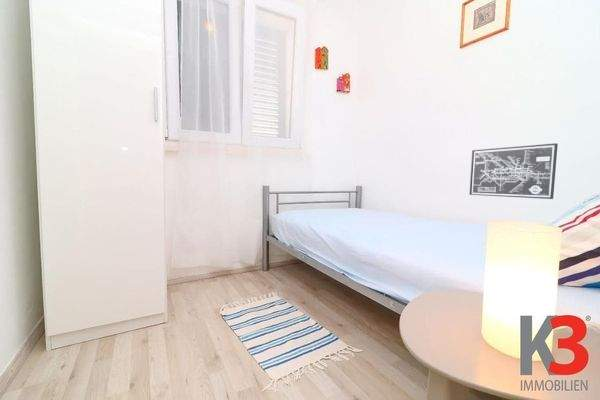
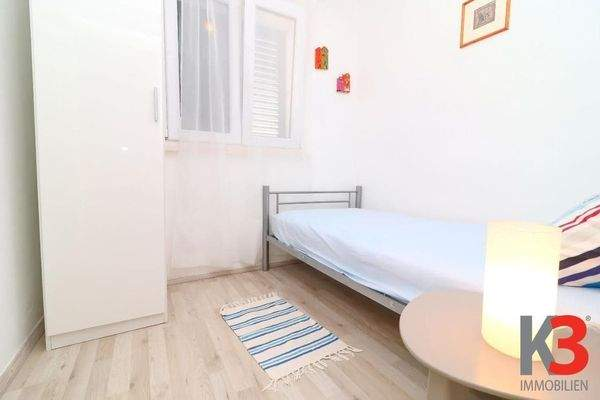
- wall art [468,142,559,200]
